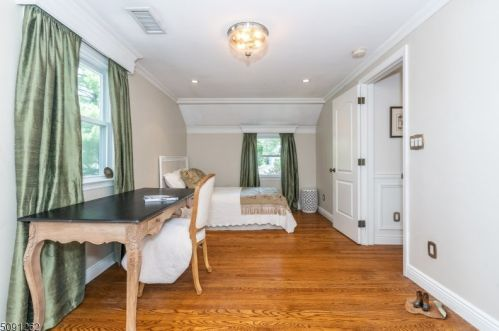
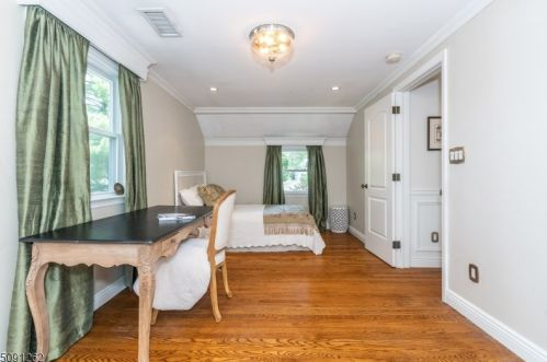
- boots [404,289,447,320]
